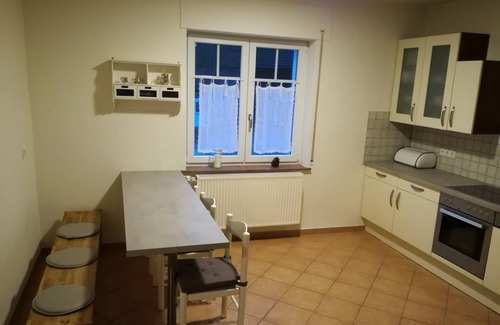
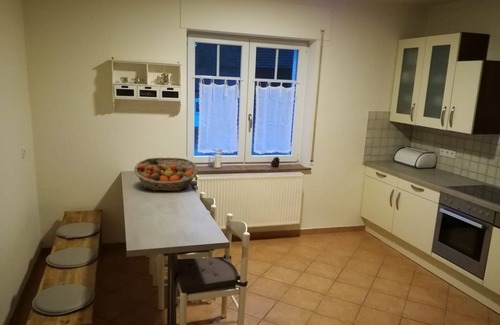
+ fruit basket [133,157,199,192]
